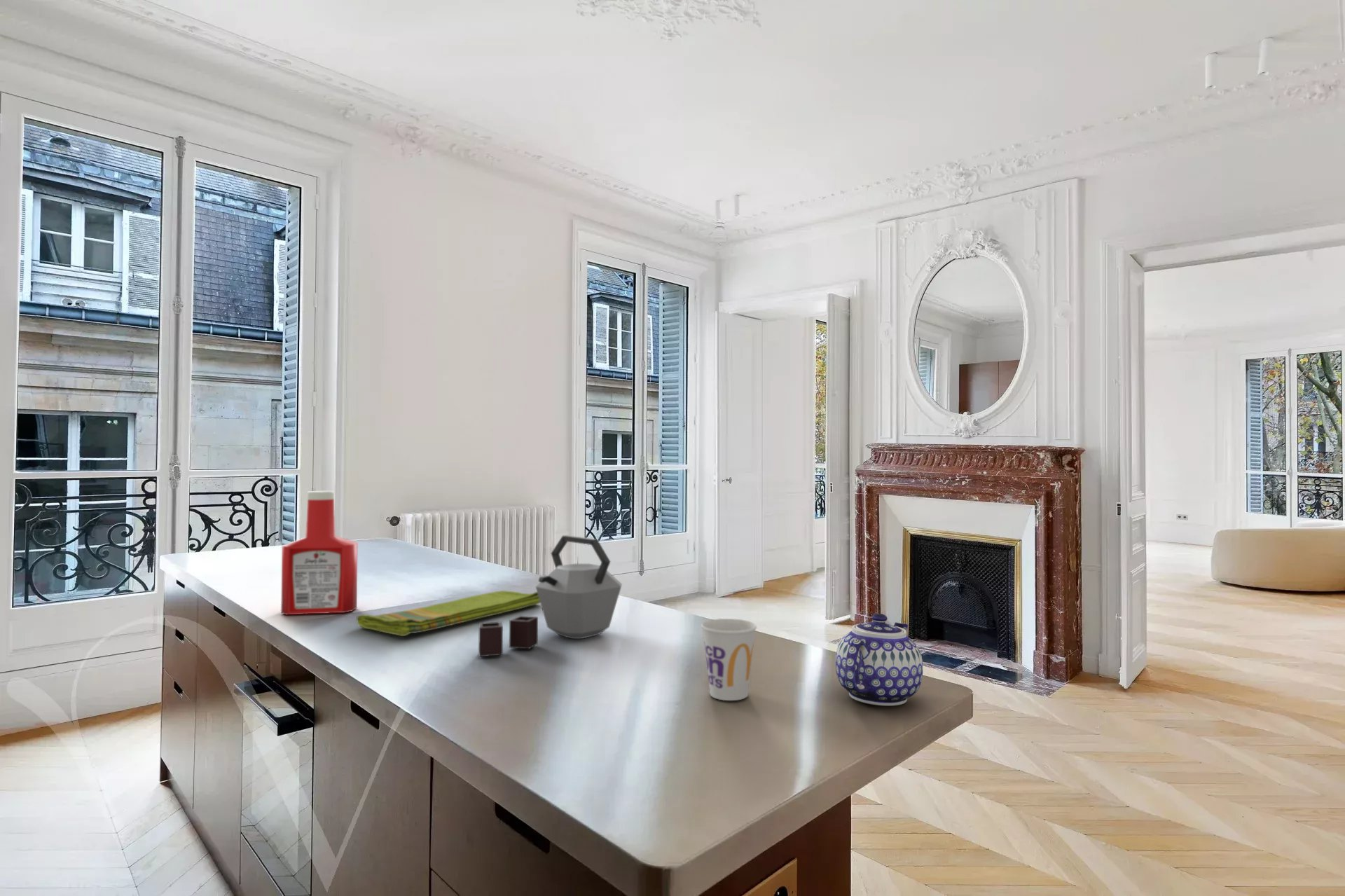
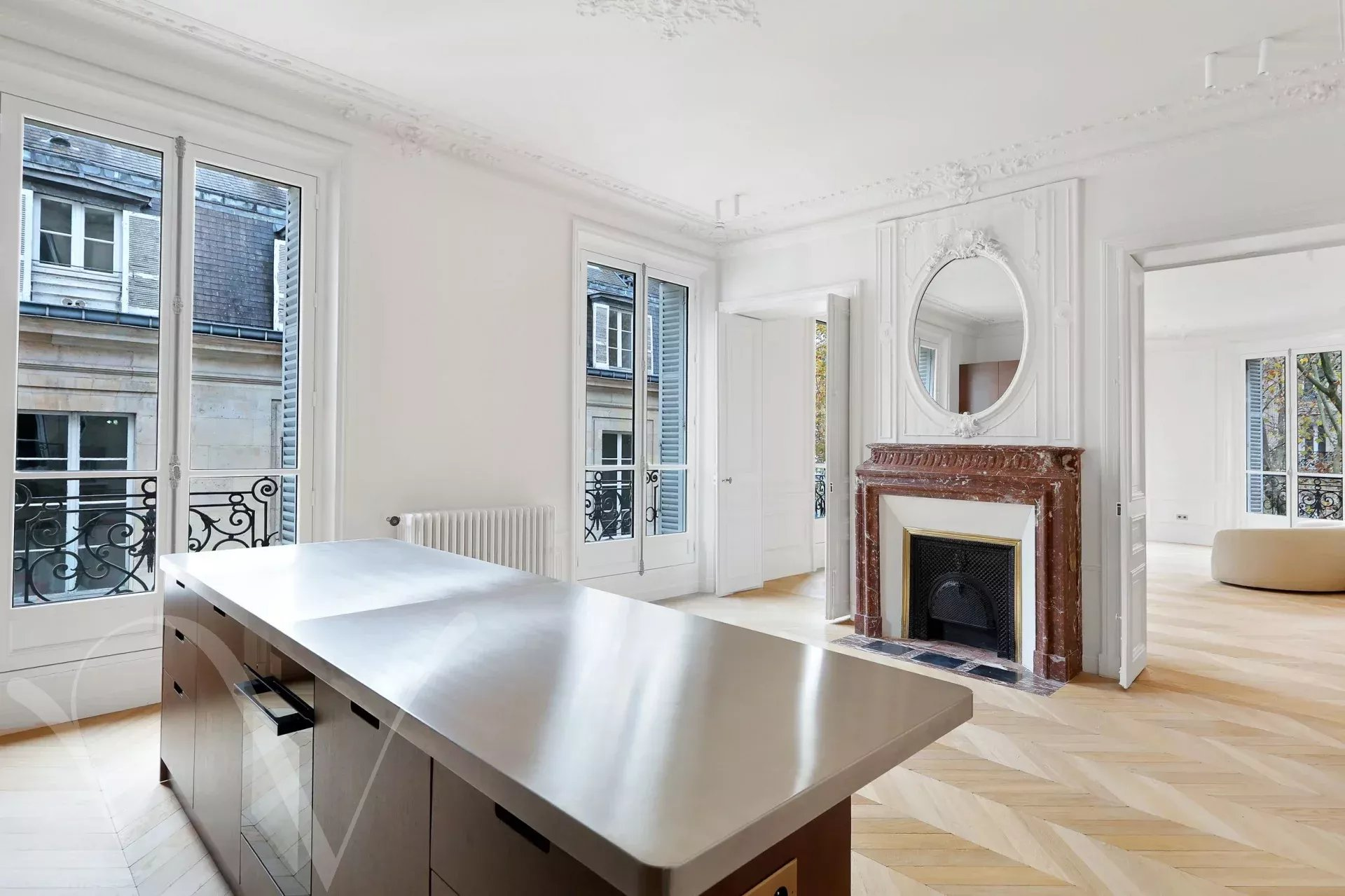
- cup [701,618,757,701]
- soap bottle [280,490,358,616]
- kettle [478,535,623,657]
- teapot [835,613,923,706]
- dish towel [356,590,541,637]
